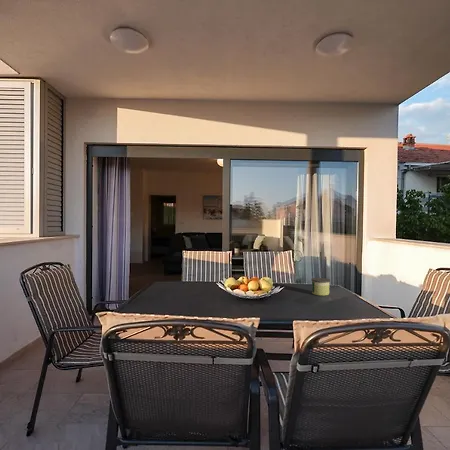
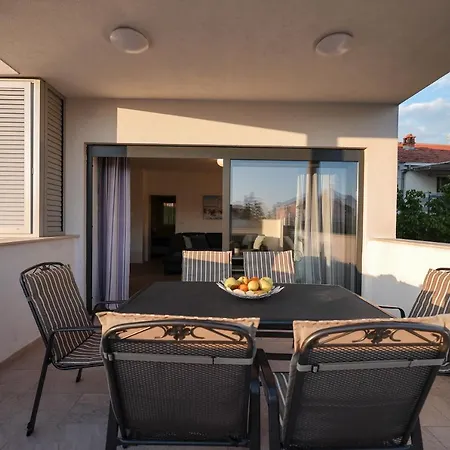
- candle [310,277,331,297]
